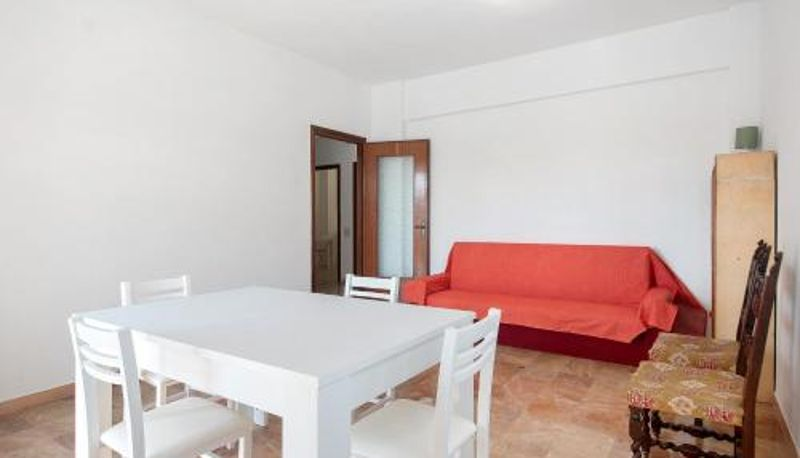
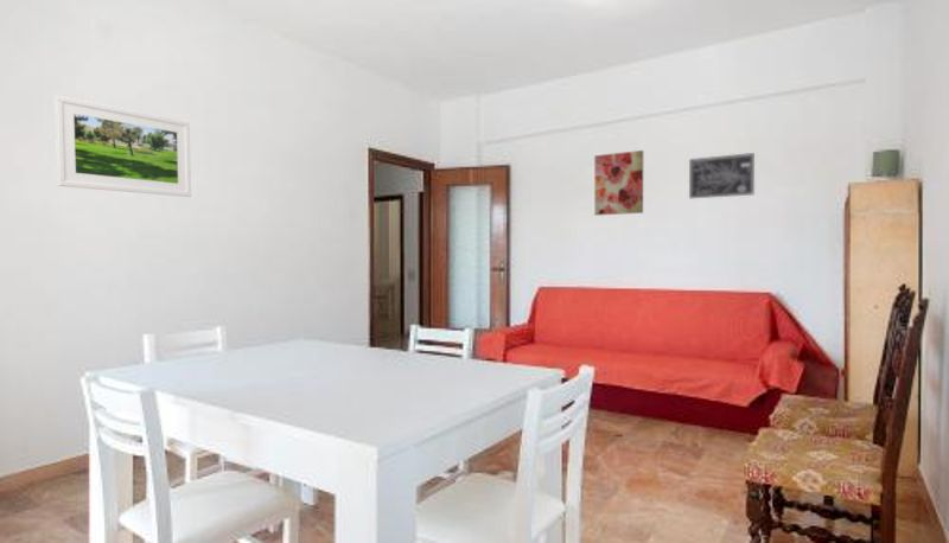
+ wall art [688,152,756,199]
+ wall art [593,149,644,217]
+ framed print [53,95,192,198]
